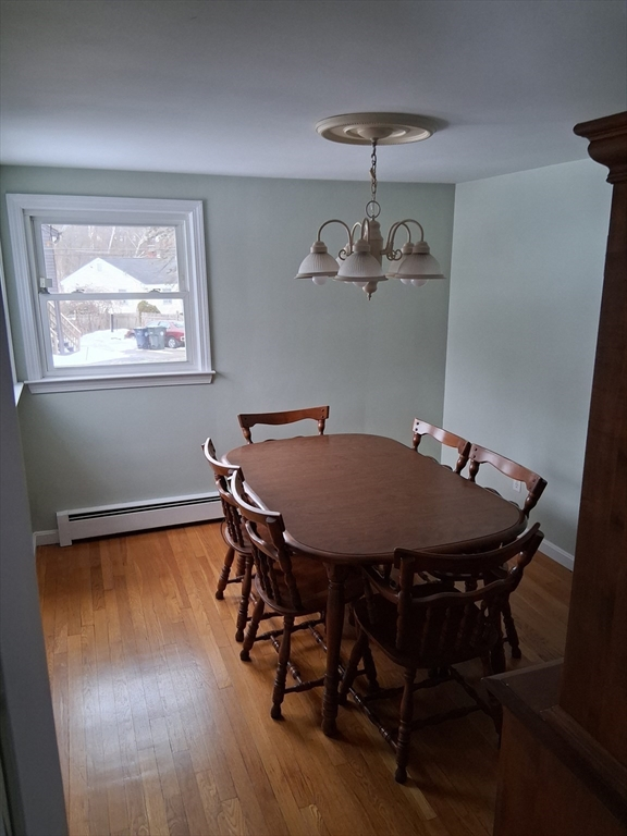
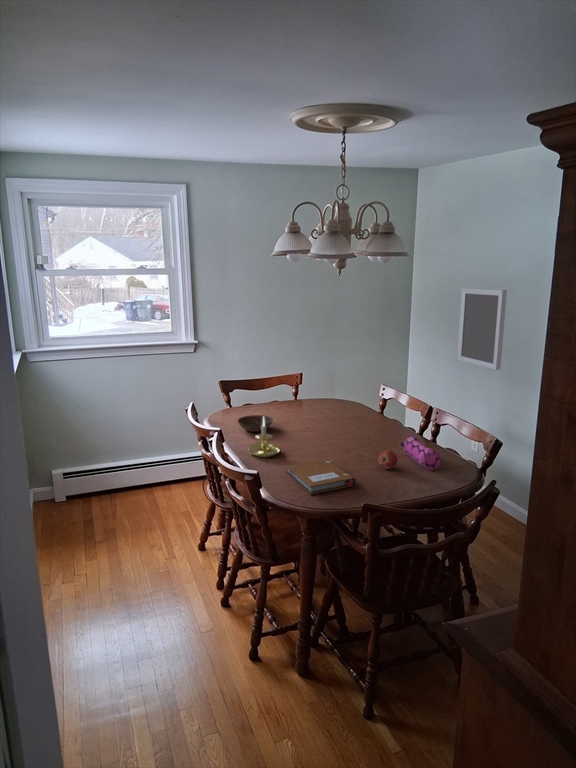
+ apple [377,449,399,470]
+ pencil case [400,433,442,471]
+ bowl [236,414,274,433]
+ home mirror [456,287,508,371]
+ candle holder [247,415,281,458]
+ notebook [285,458,357,496]
